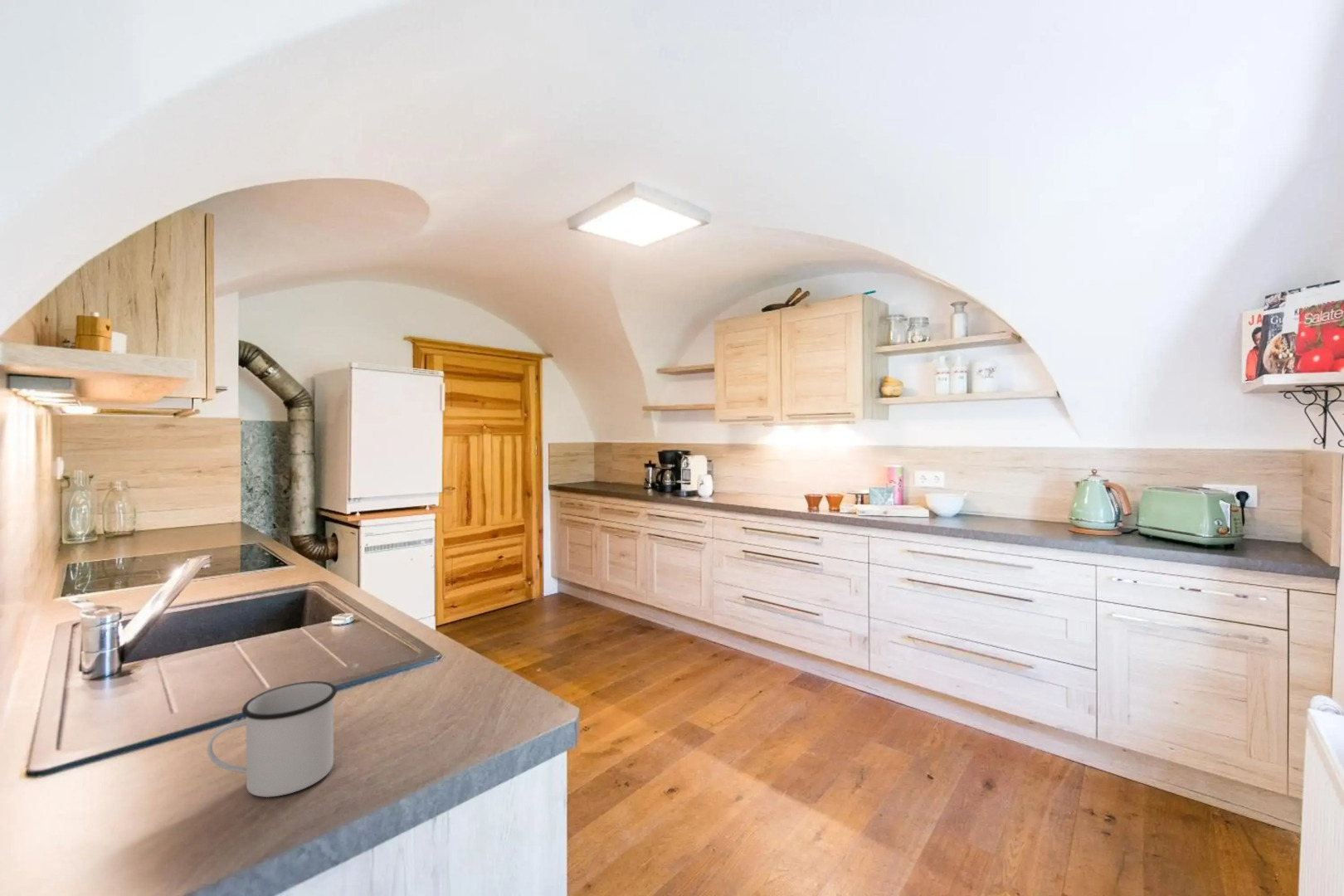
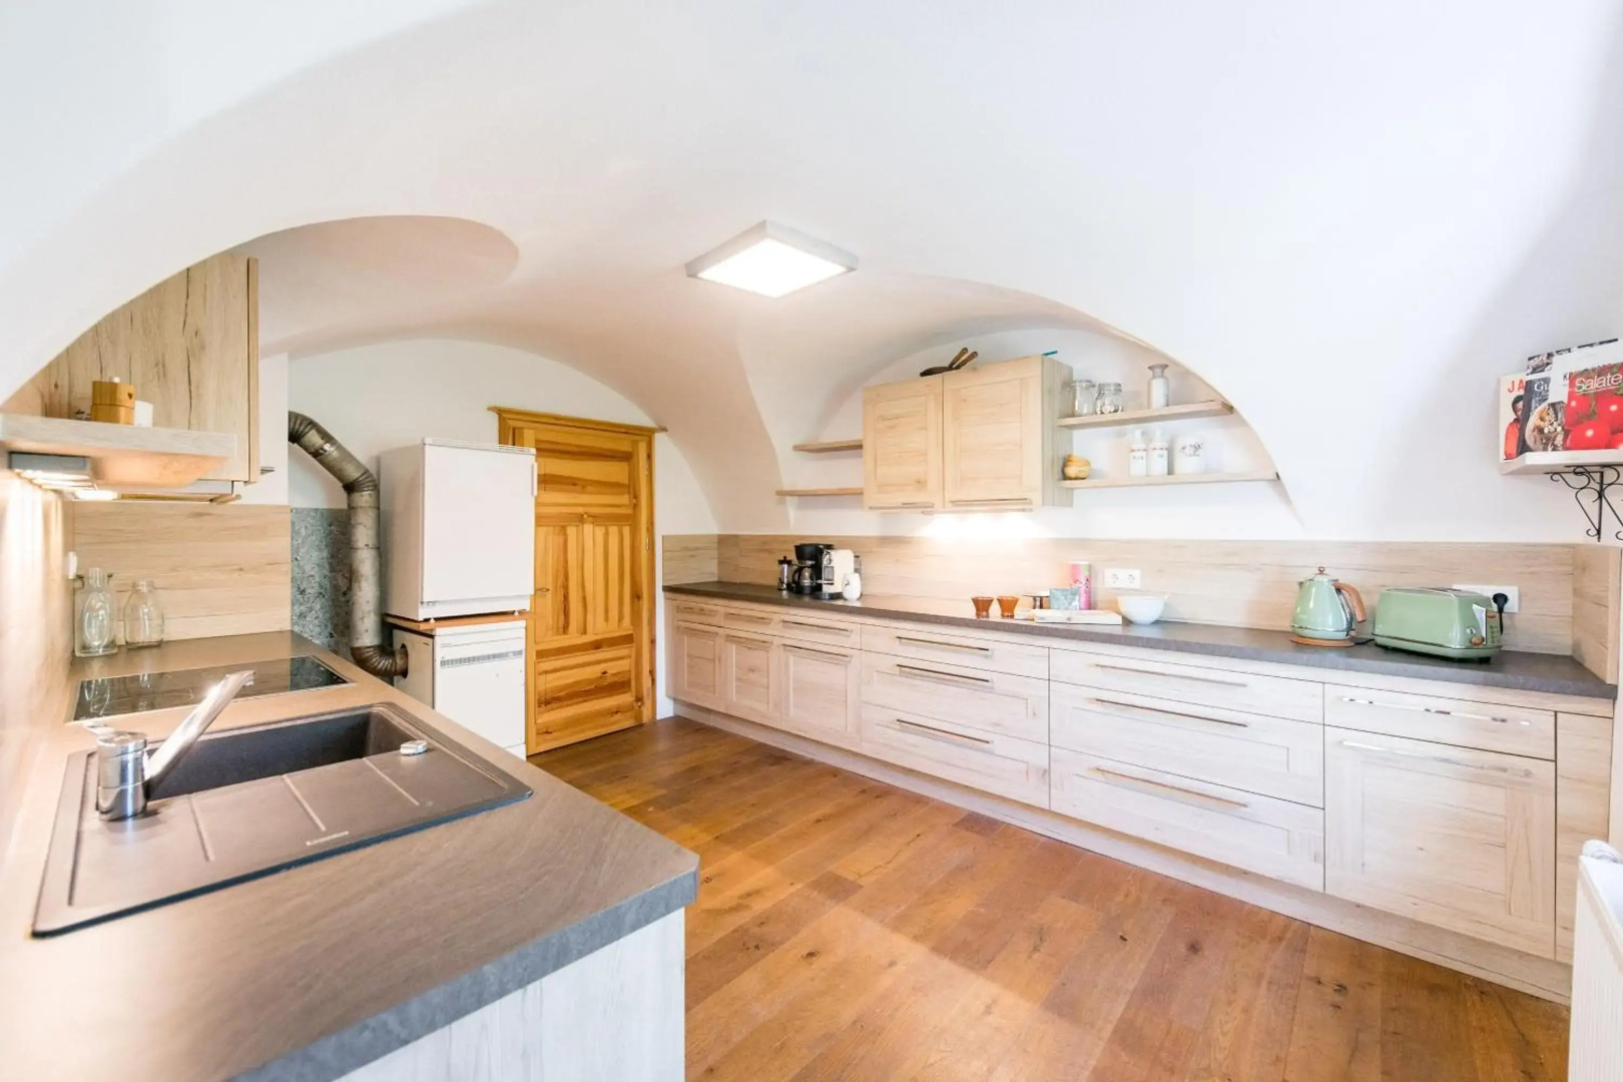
- mug [207,680,338,798]
